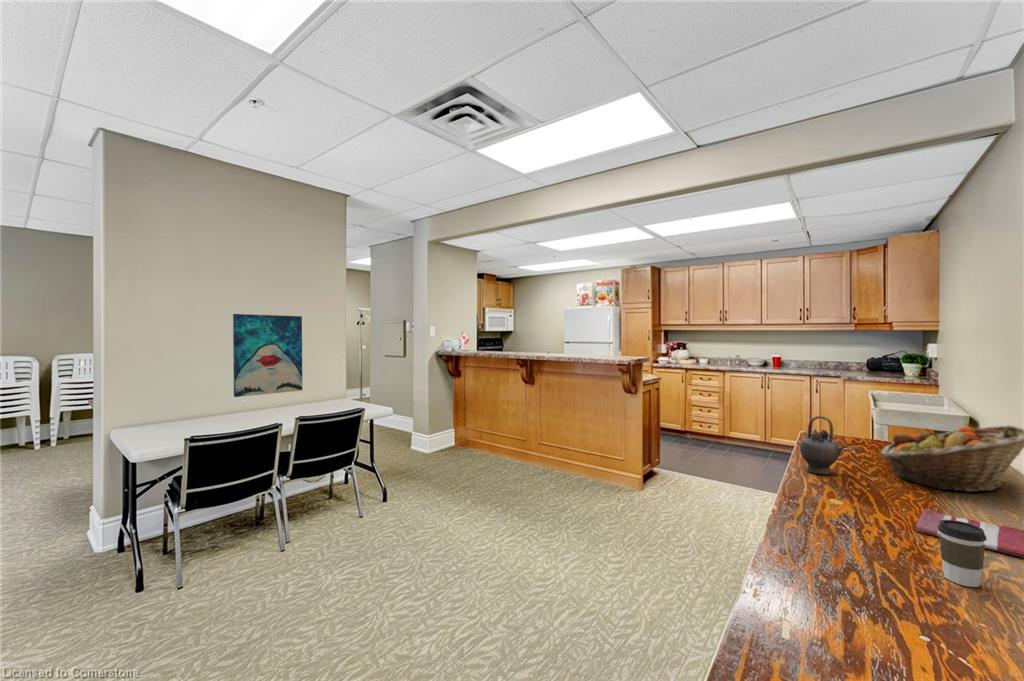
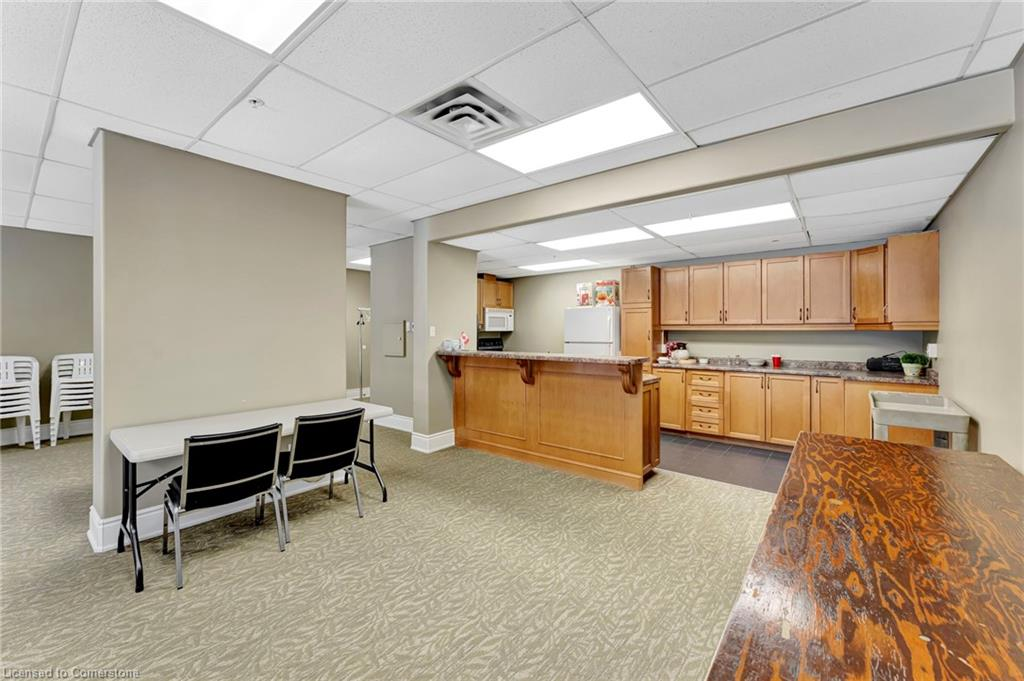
- wall art [232,313,303,398]
- fruit basket [879,425,1024,493]
- dish towel [915,508,1024,559]
- teapot [799,415,849,475]
- coffee cup [938,520,987,588]
